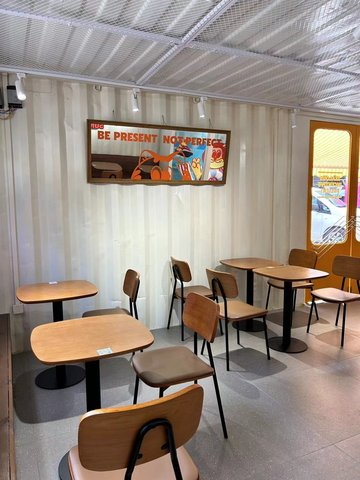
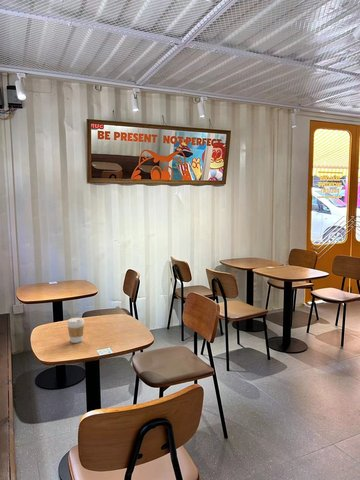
+ coffee cup [66,317,85,344]
